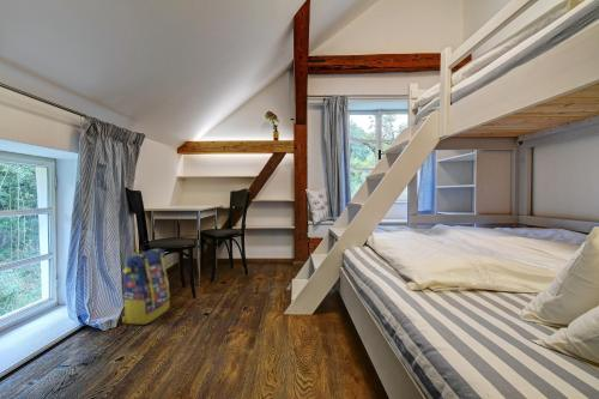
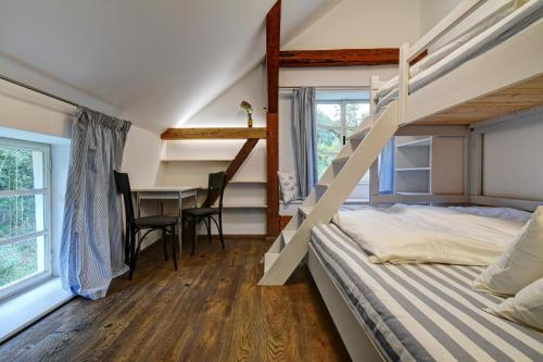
- backpack [121,247,171,325]
